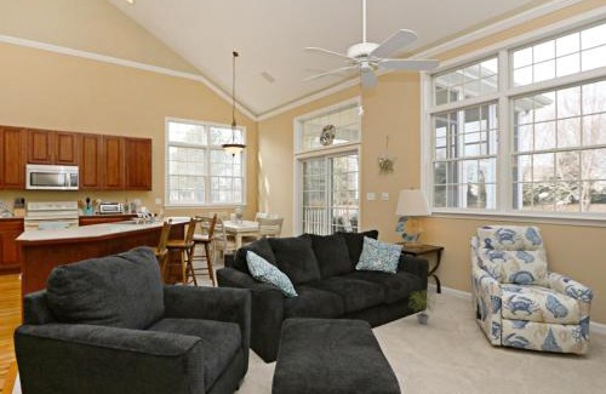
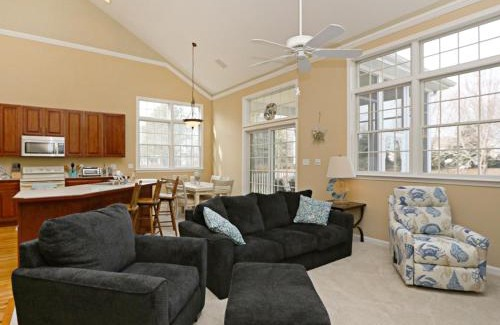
- potted plant [407,290,439,325]
